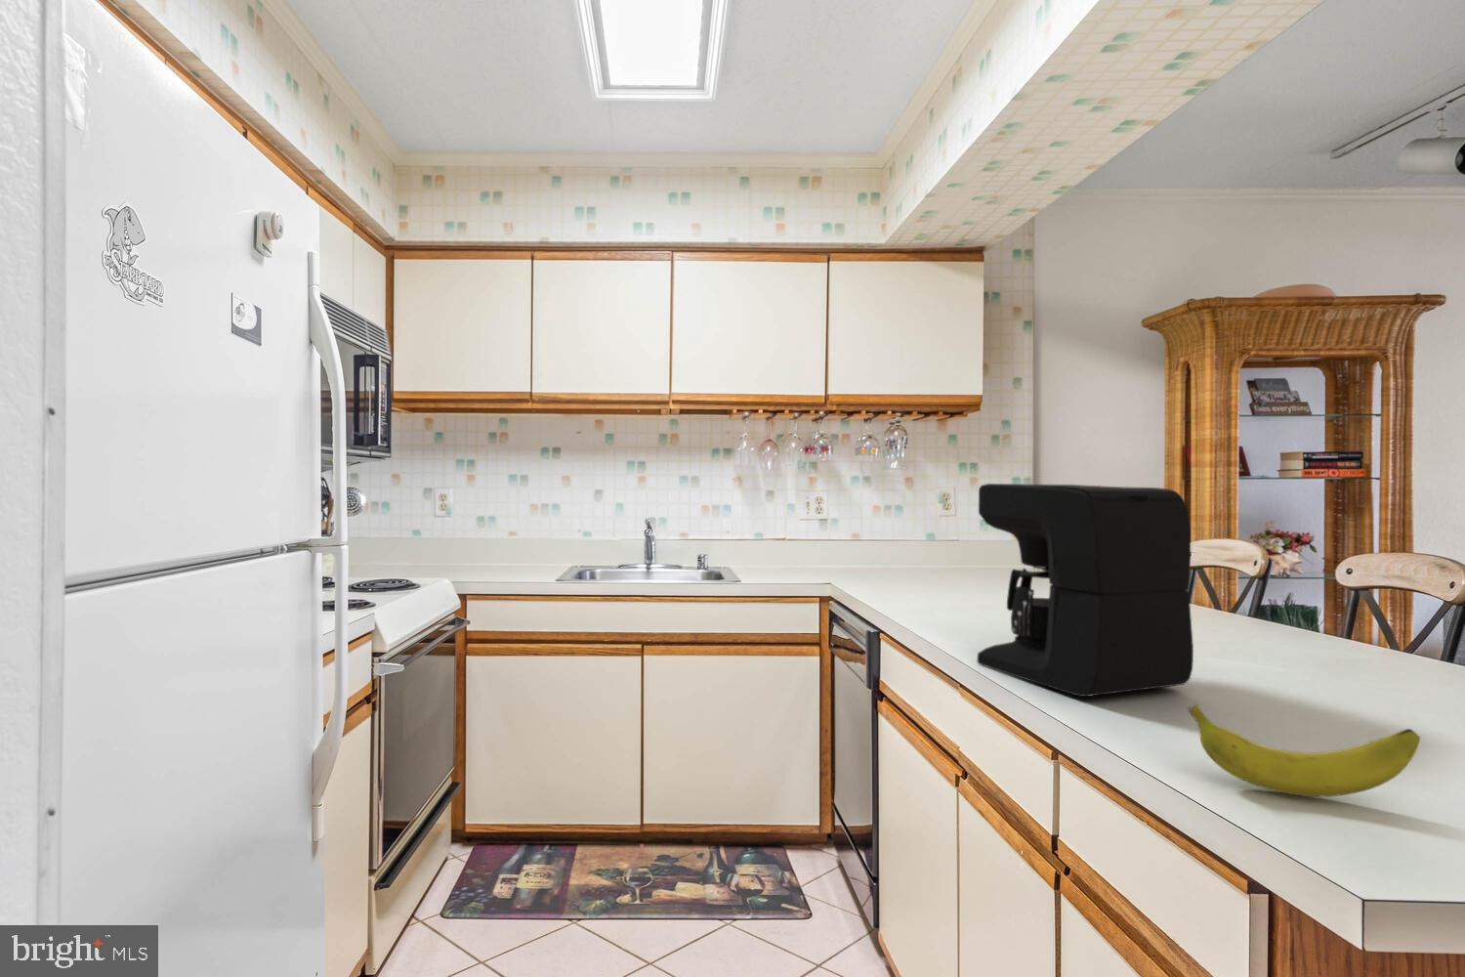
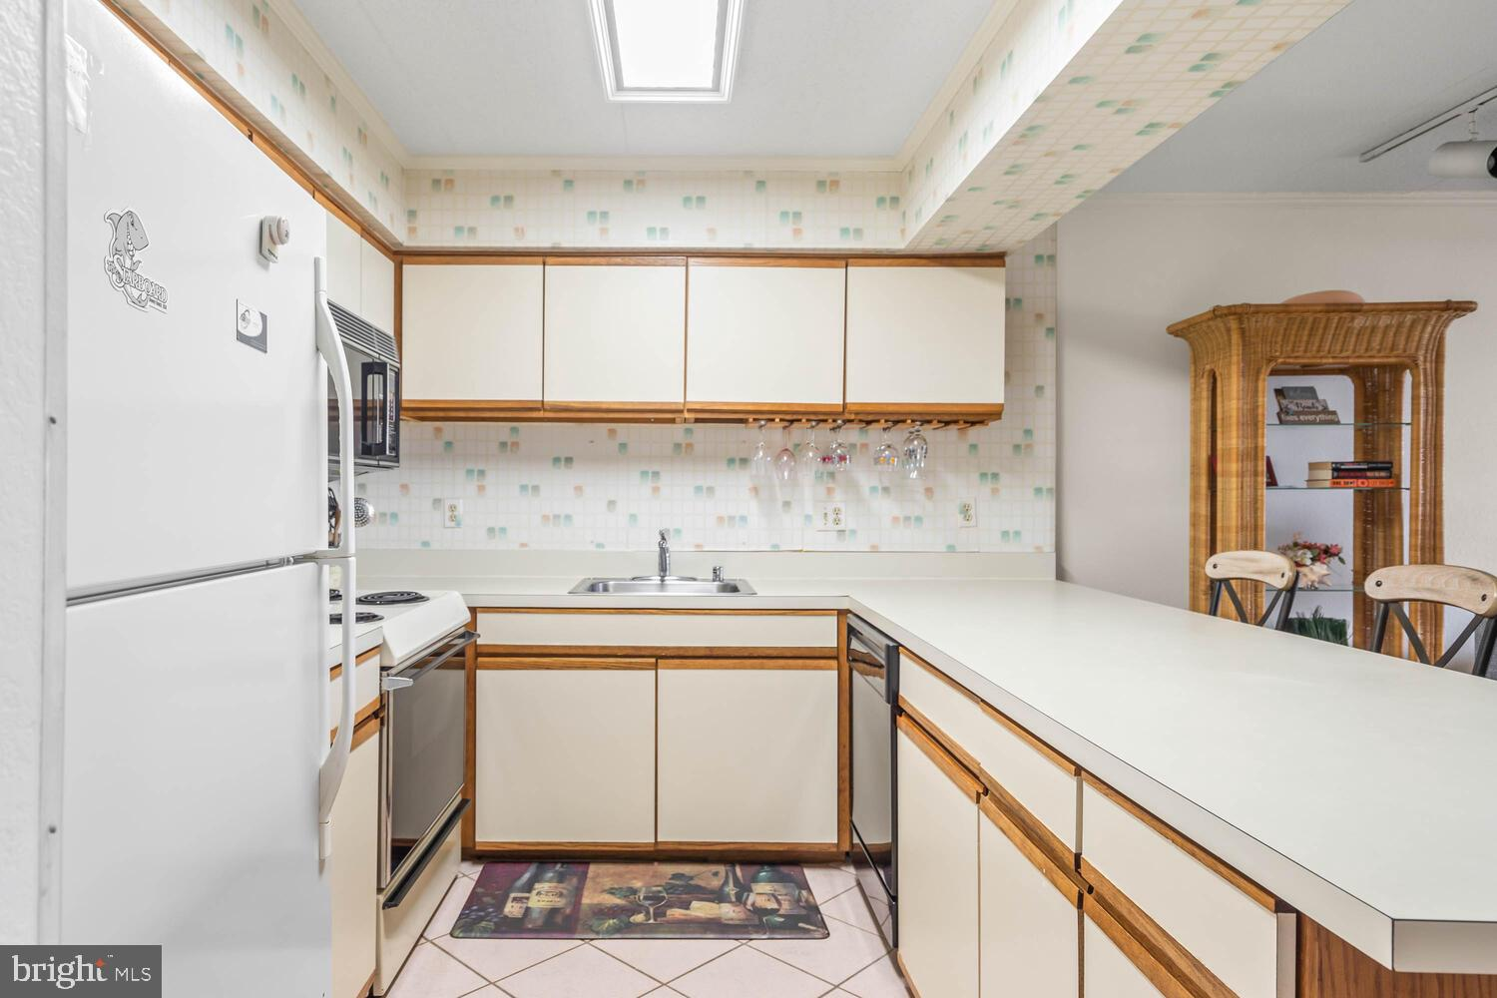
- banana [1186,702,1421,797]
- coffee maker [976,483,1195,698]
